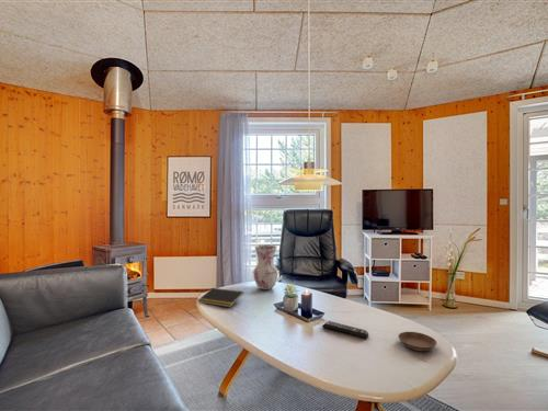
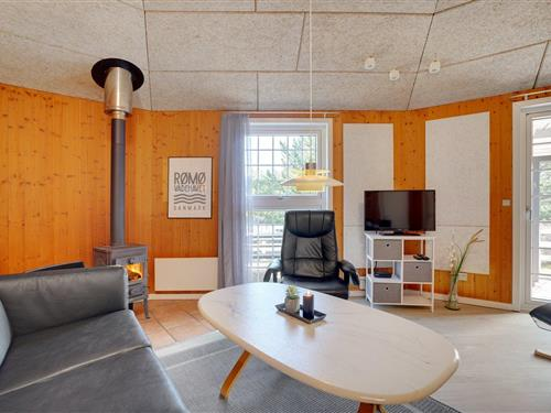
- remote control [321,320,369,340]
- saucer [397,331,437,352]
- vase [252,244,279,290]
- notepad [196,287,244,308]
